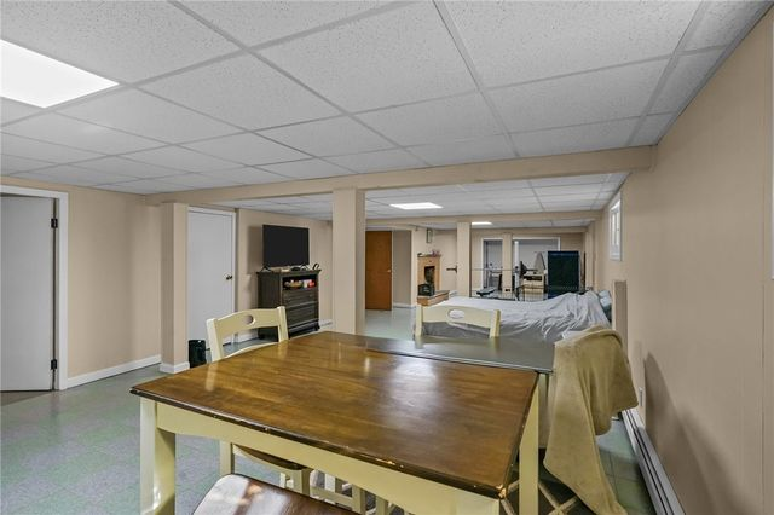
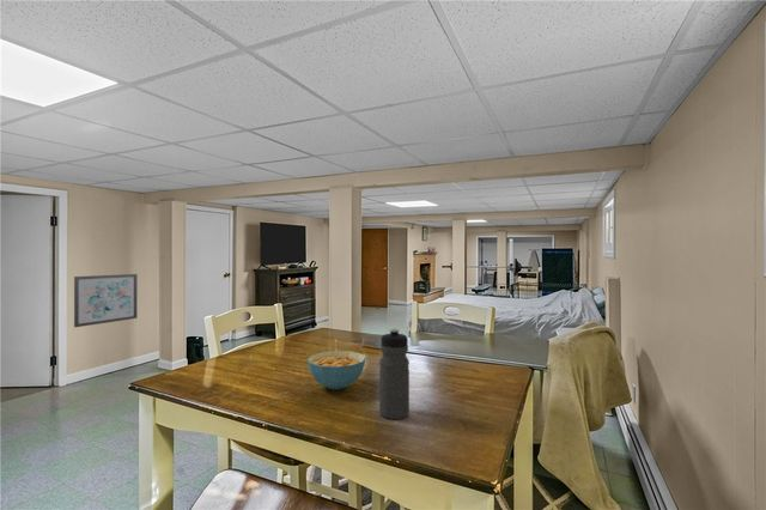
+ water bottle [378,328,411,420]
+ wall art [73,273,139,328]
+ cereal bowl [306,350,366,390]
